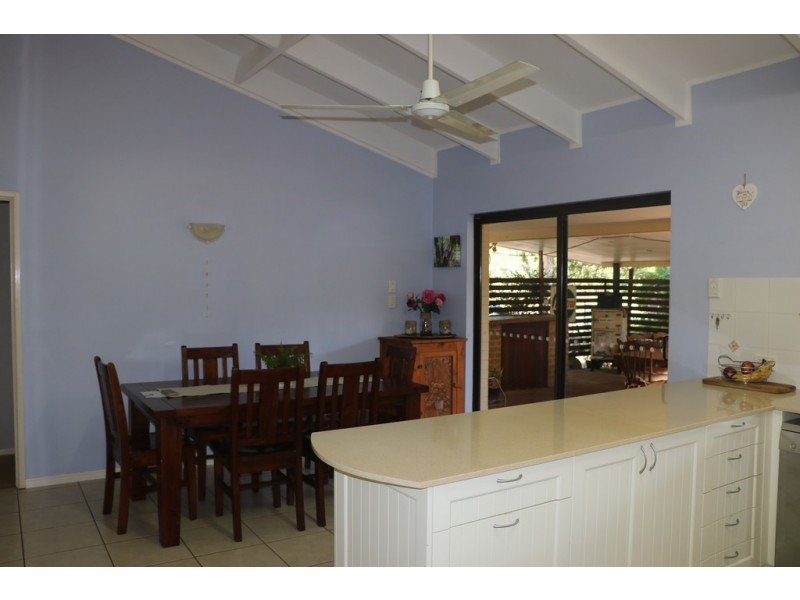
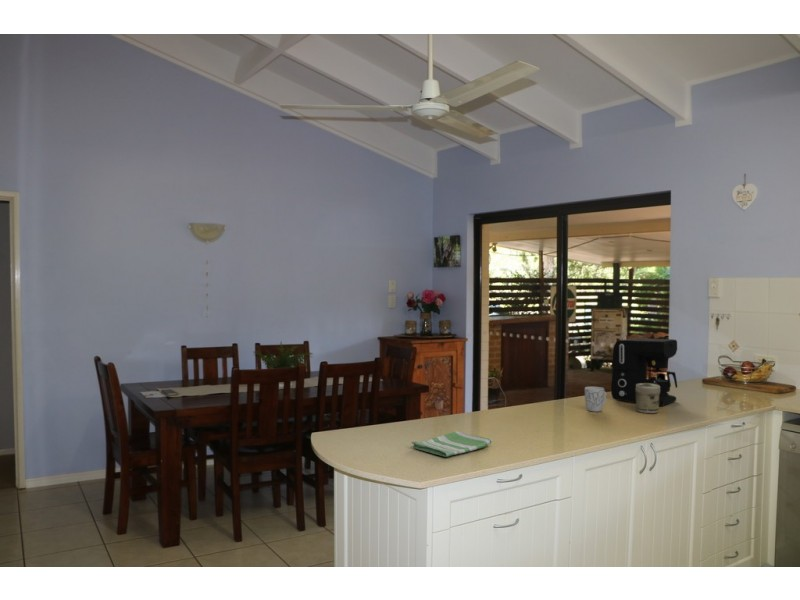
+ dish towel [411,430,493,458]
+ mug [584,386,607,413]
+ coffee maker [610,337,678,407]
+ jar [635,383,660,414]
